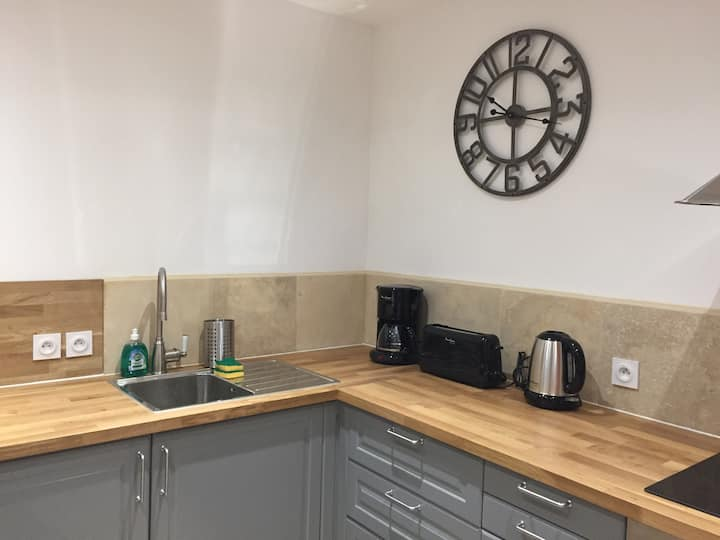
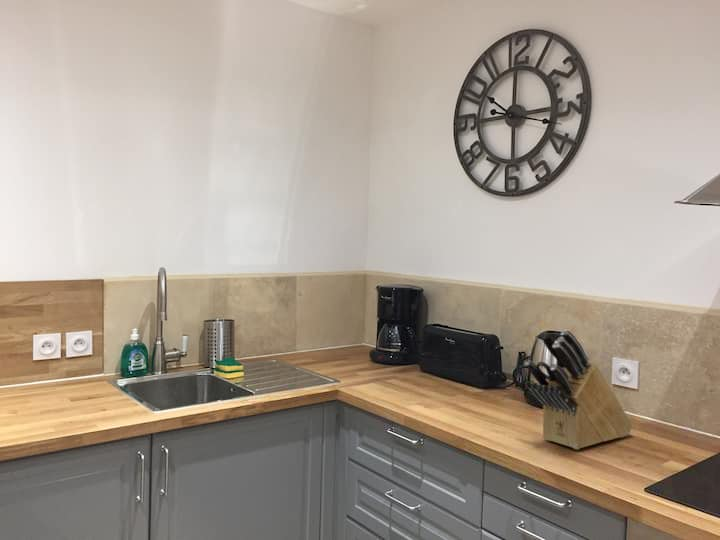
+ knife block [524,329,634,450]
